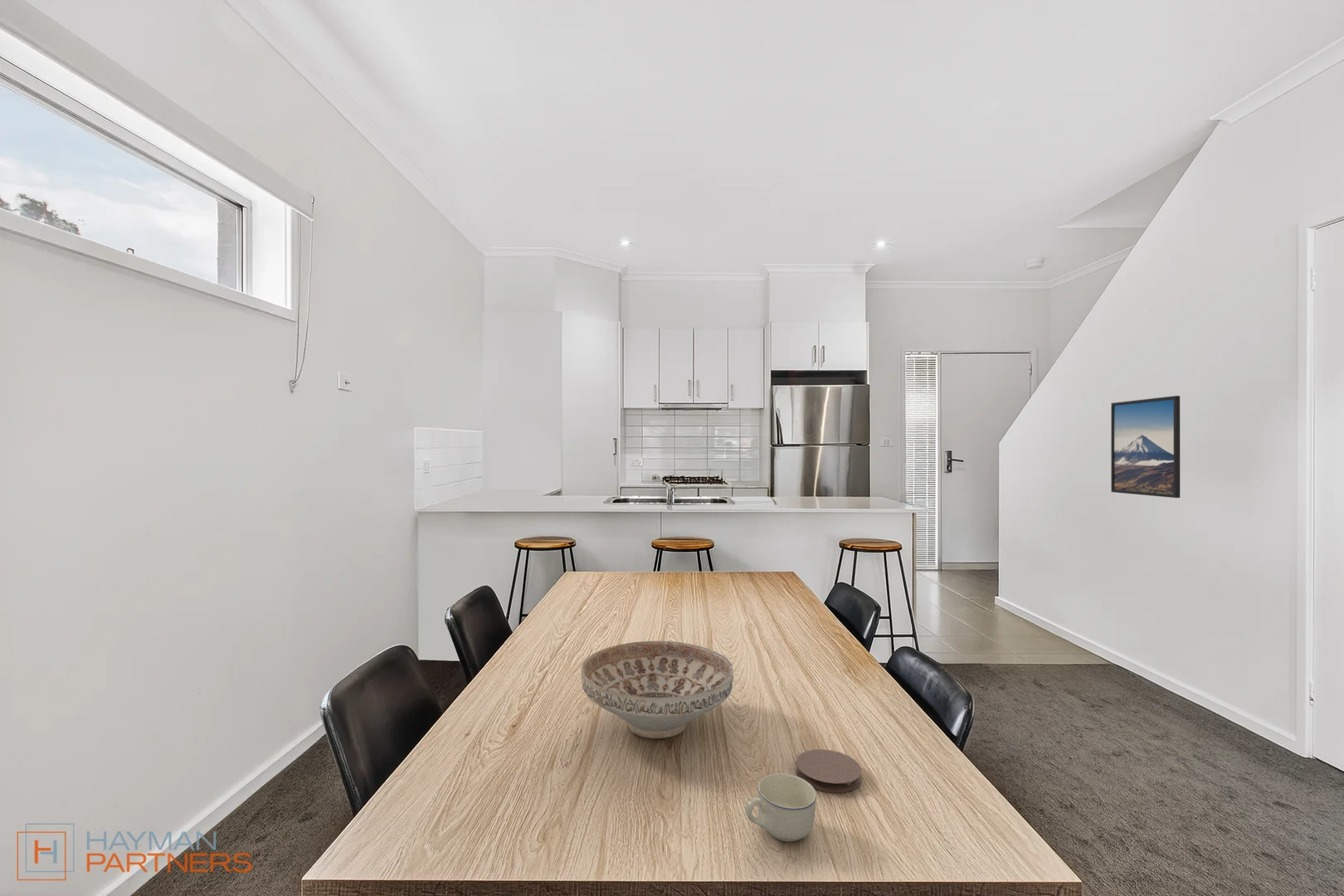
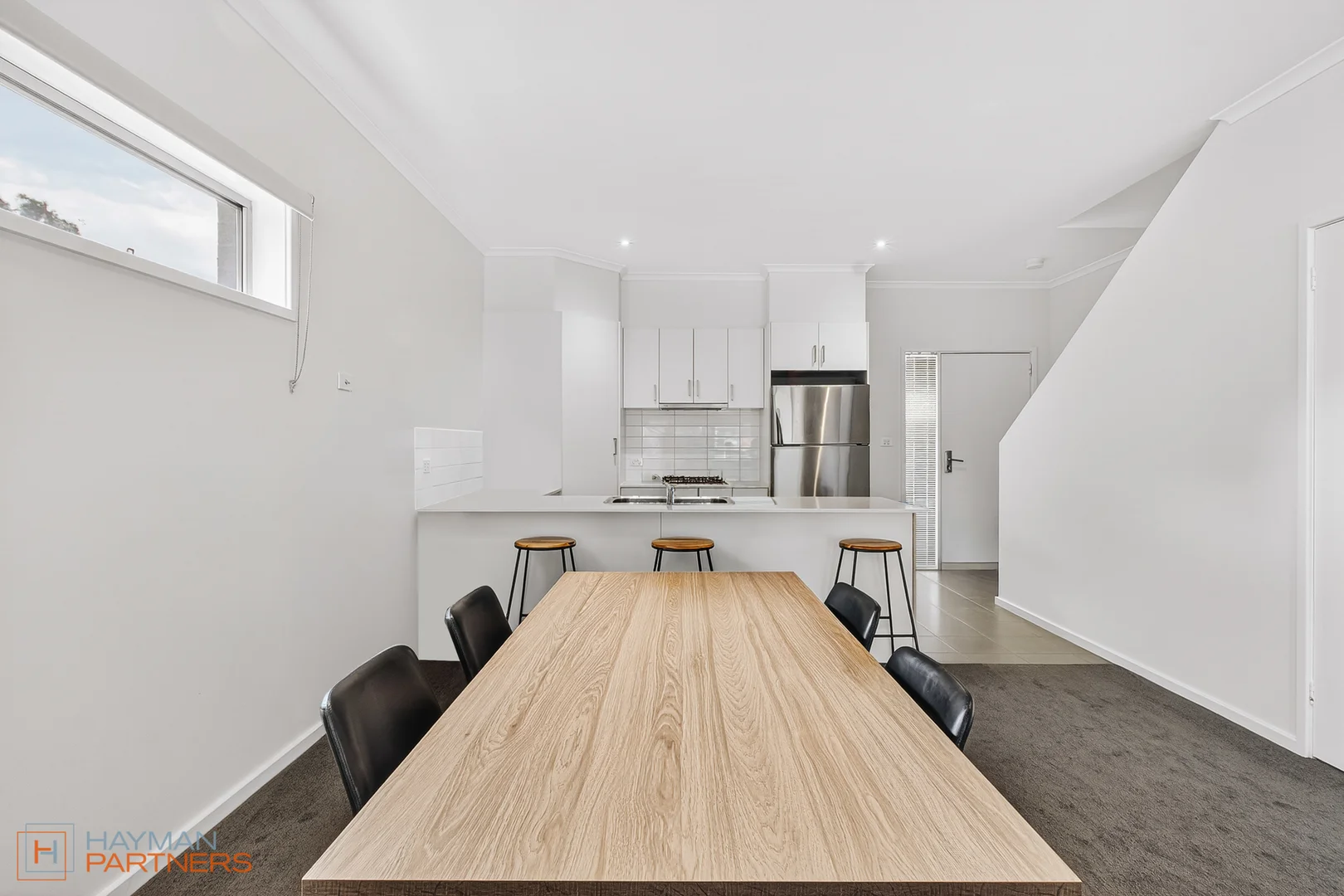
- coaster [795,748,862,793]
- cup [745,772,817,842]
- decorative bowl [581,640,734,739]
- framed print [1110,395,1181,499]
